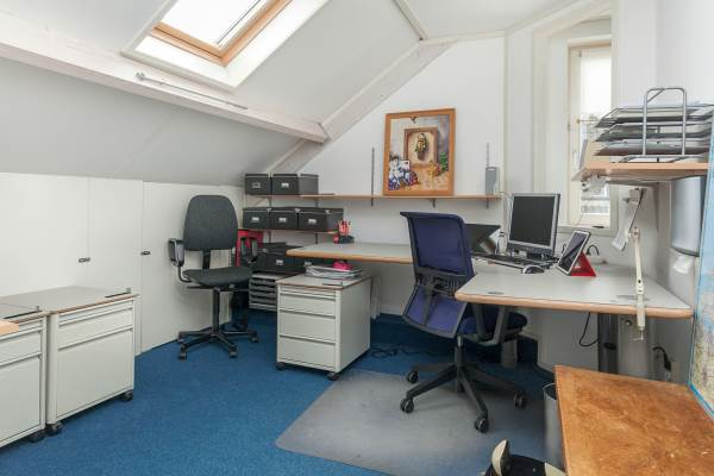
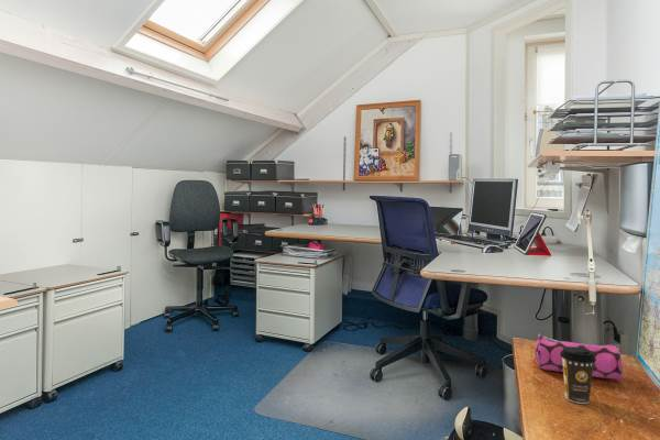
+ coffee cup [560,346,596,405]
+ pencil case [534,333,624,381]
